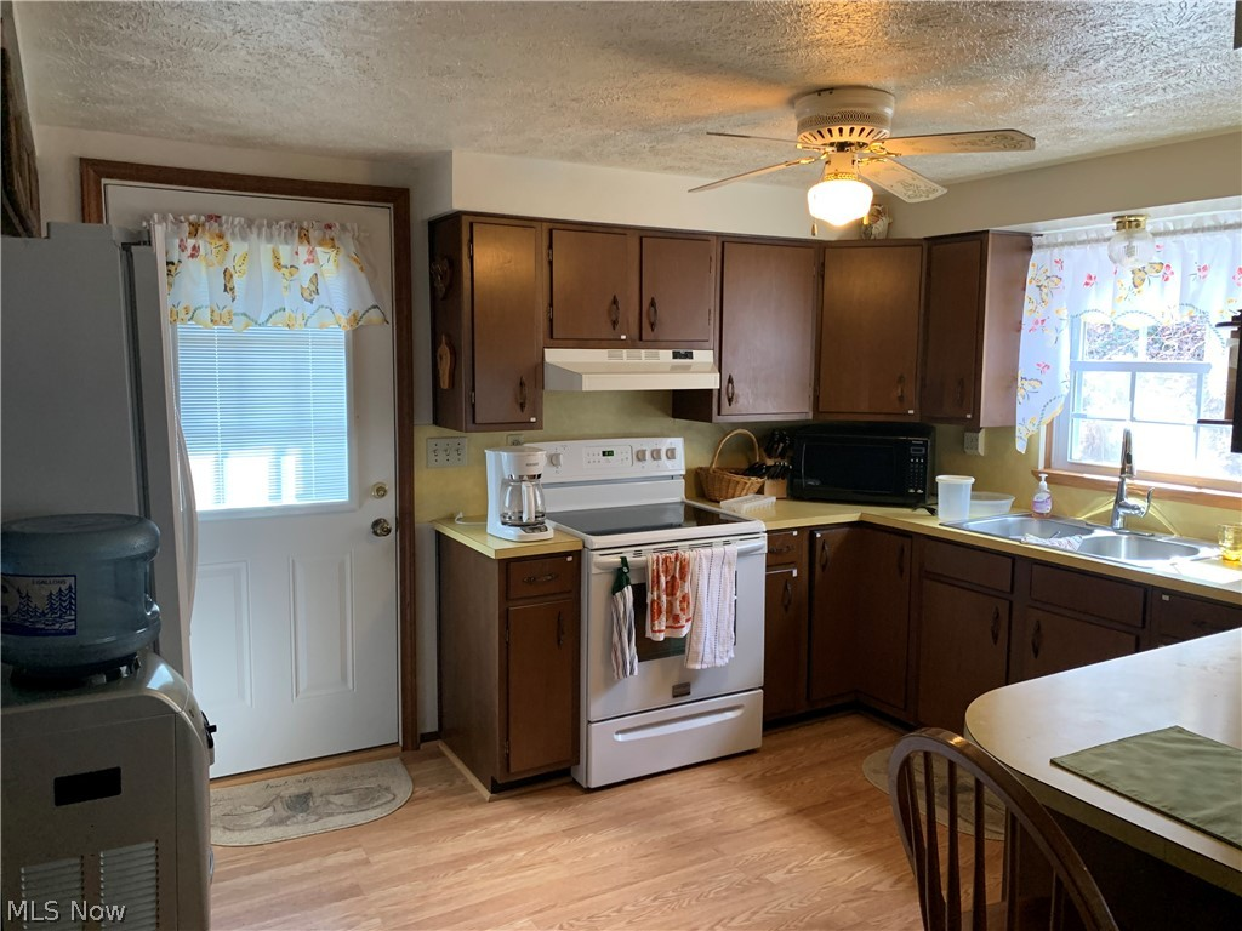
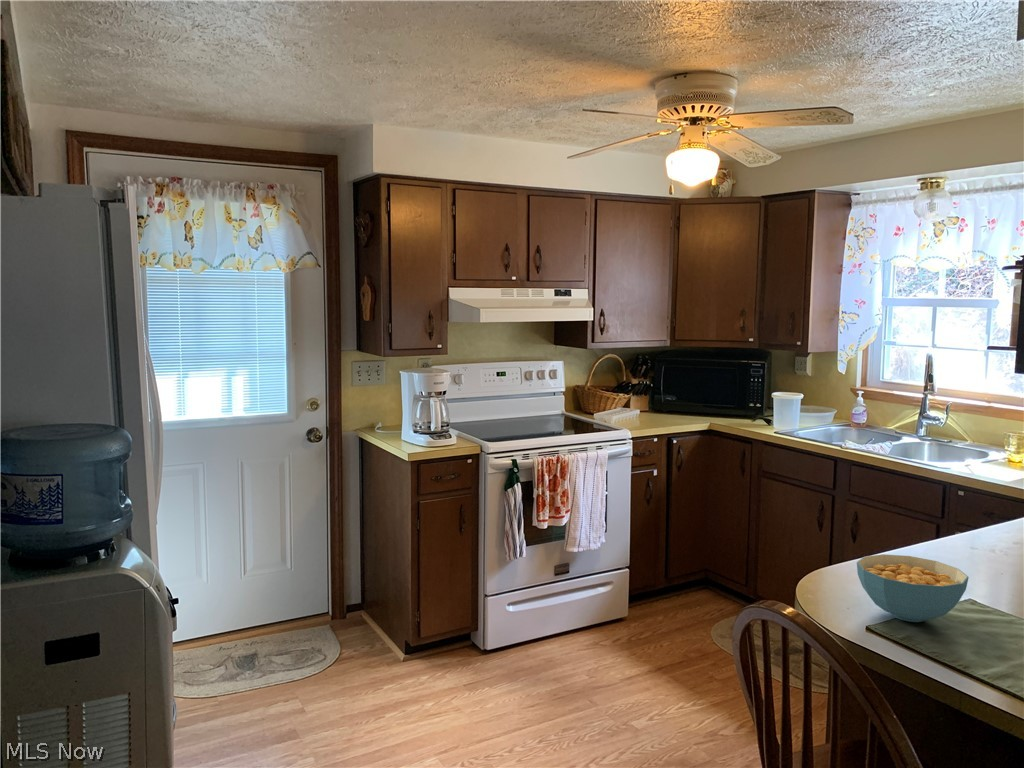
+ cereal bowl [856,553,970,623]
